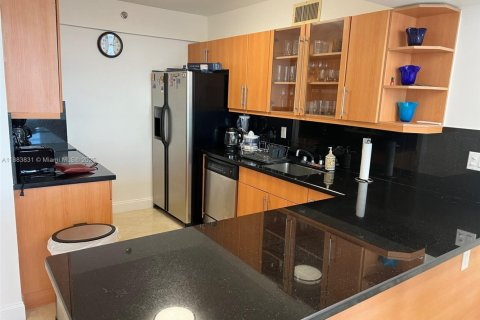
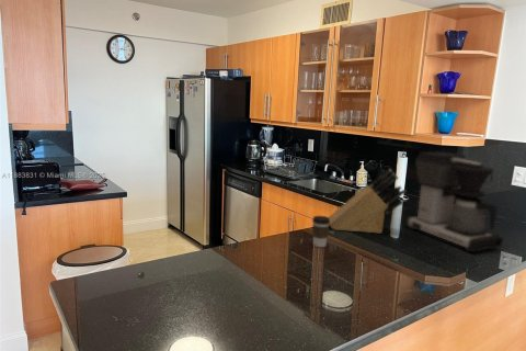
+ coffee maker [403,151,504,253]
+ coffee cup [311,215,330,248]
+ knife block [328,168,408,235]
